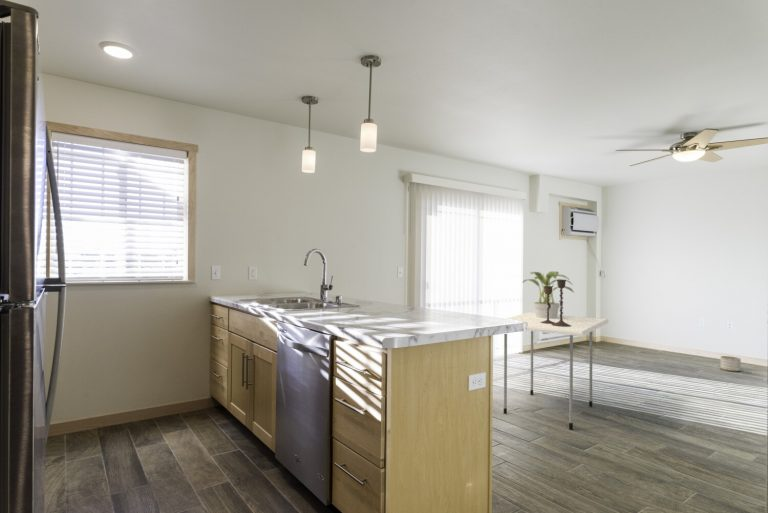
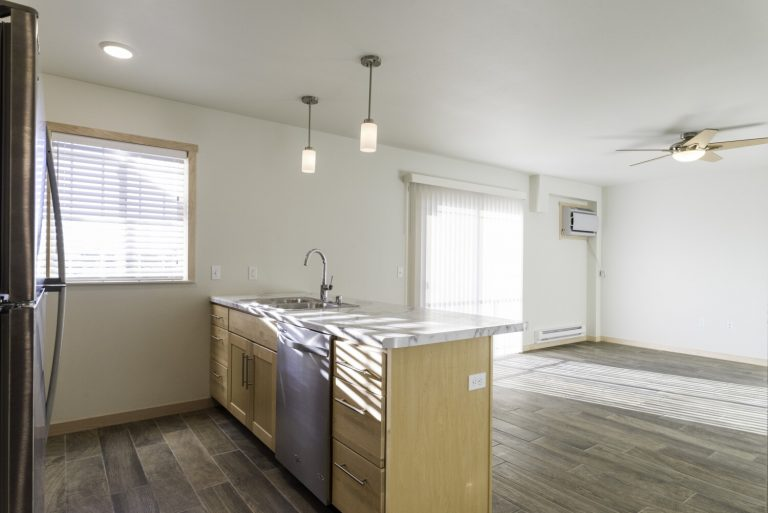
- dining table [503,312,609,430]
- candlestick [540,279,571,327]
- planter [720,355,742,373]
- potted plant [522,271,575,319]
